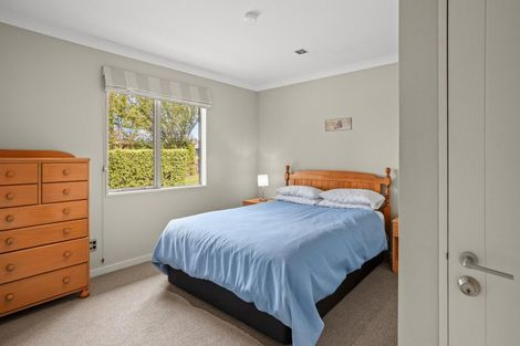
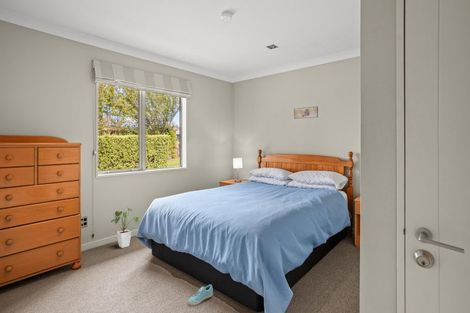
+ house plant [110,207,139,249]
+ sneaker [187,284,214,306]
